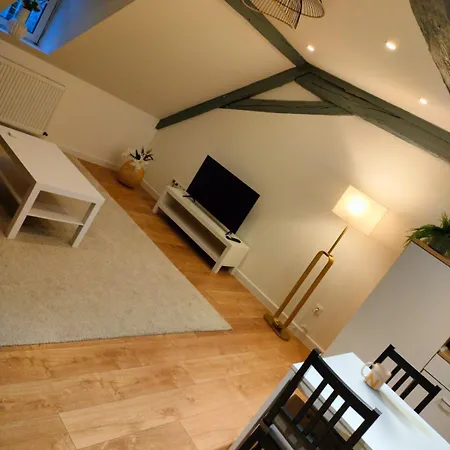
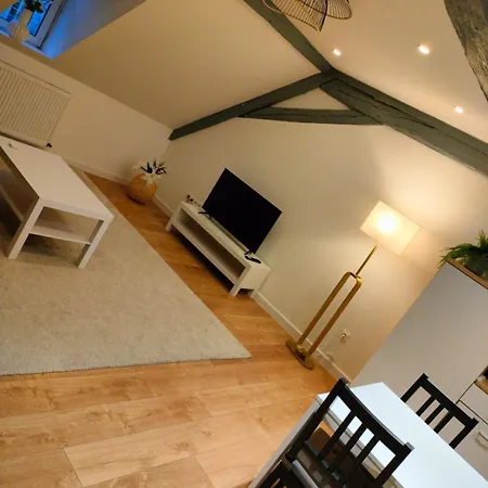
- mug [360,361,392,392]
